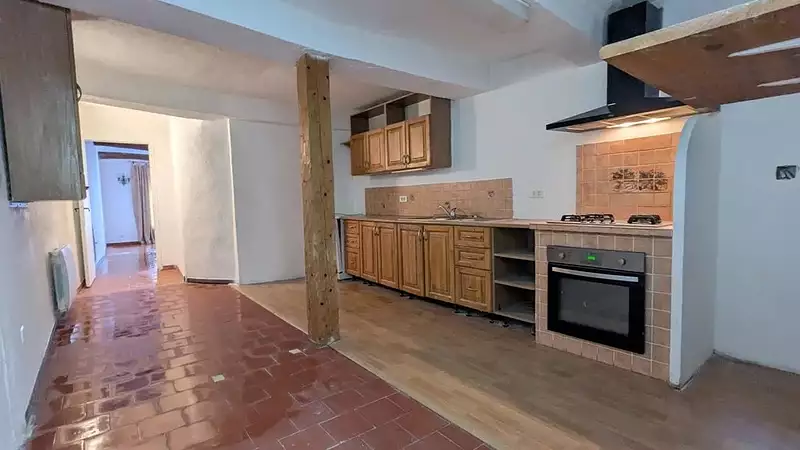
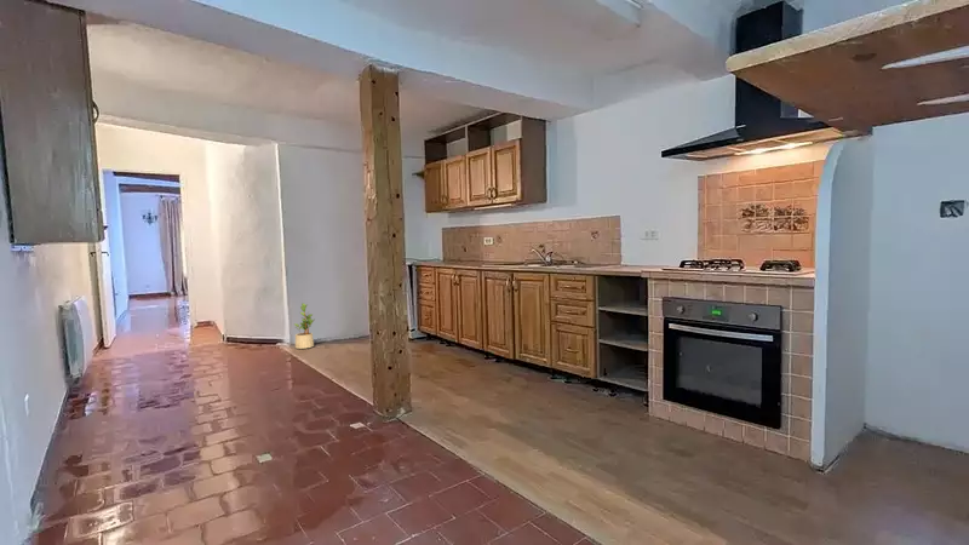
+ potted plant [293,302,316,350]
